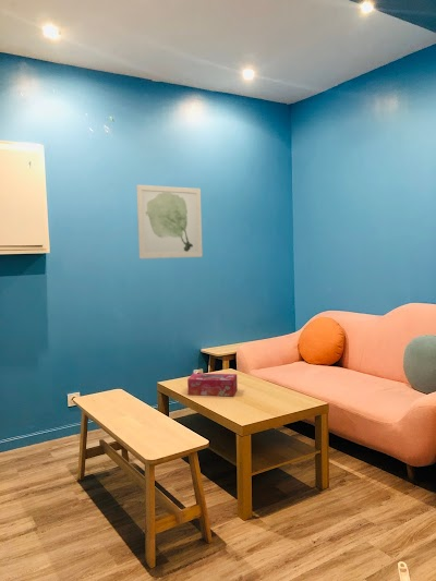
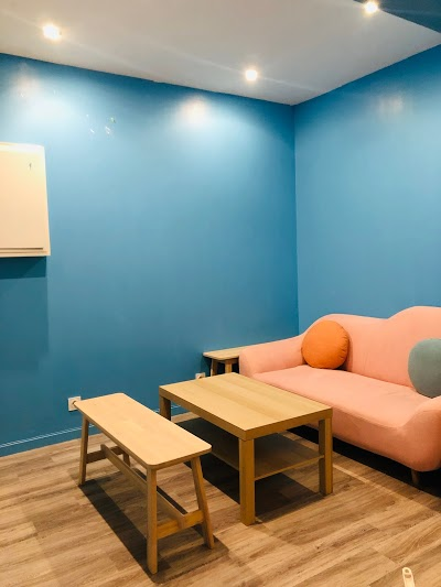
- tissue box [186,373,239,397]
- wall art [135,183,204,259]
